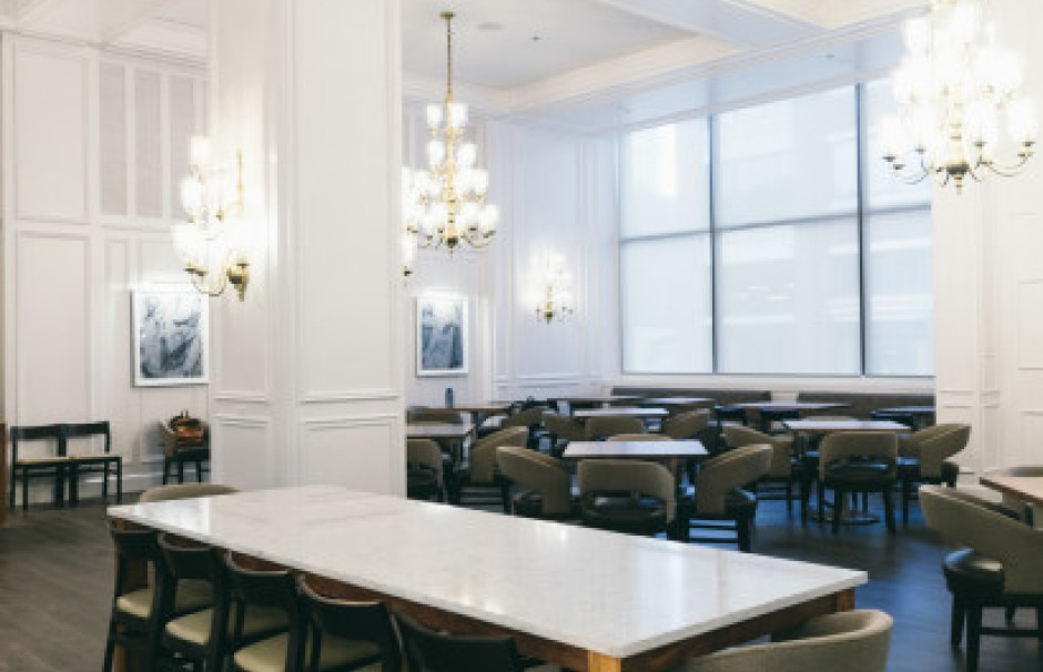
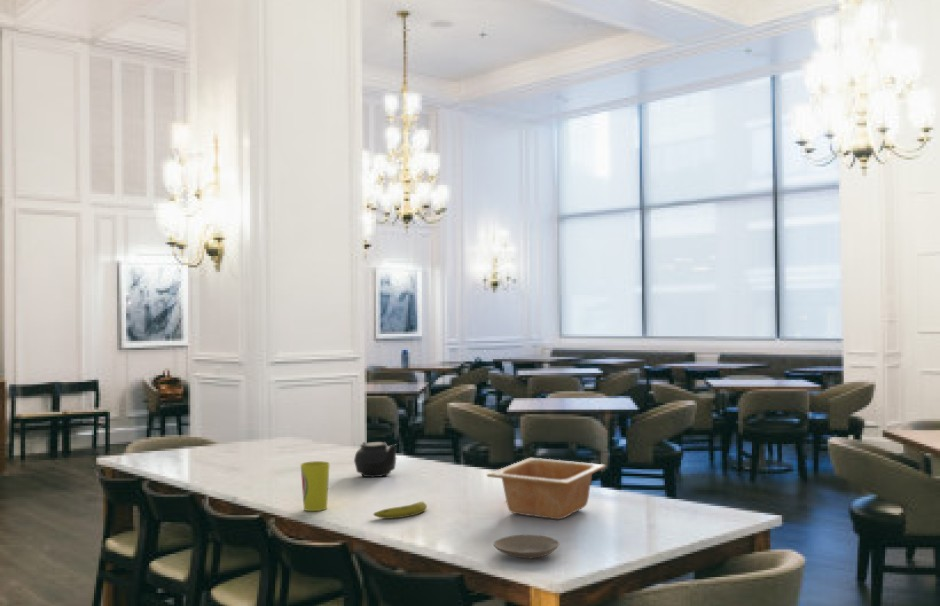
+ fruit [372,501,428,520]
+ plate [493,534,560,559]
+ cup [300,460,331,512]
+ serving bowl [486,457,607,520]
+ teapot [353,441,398,478]
